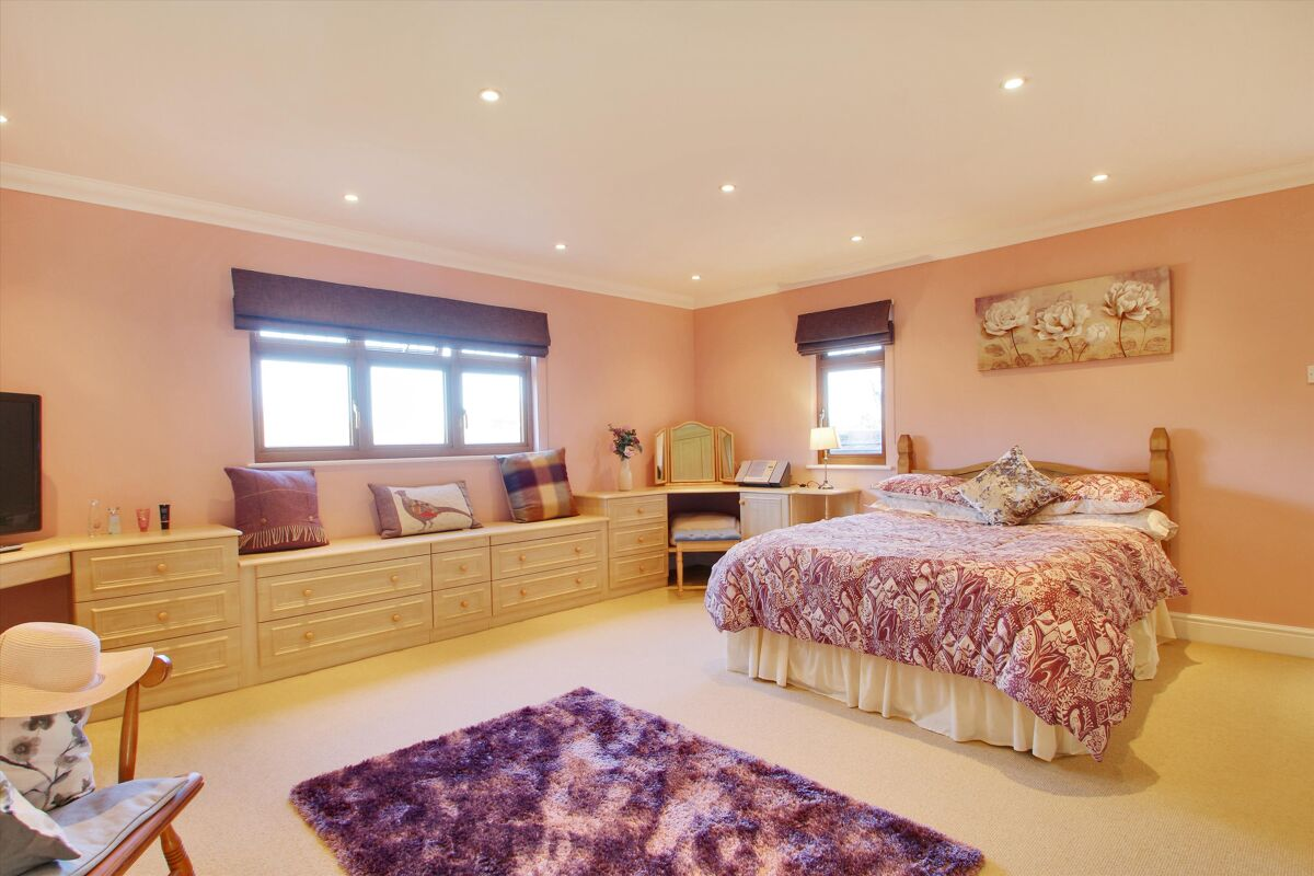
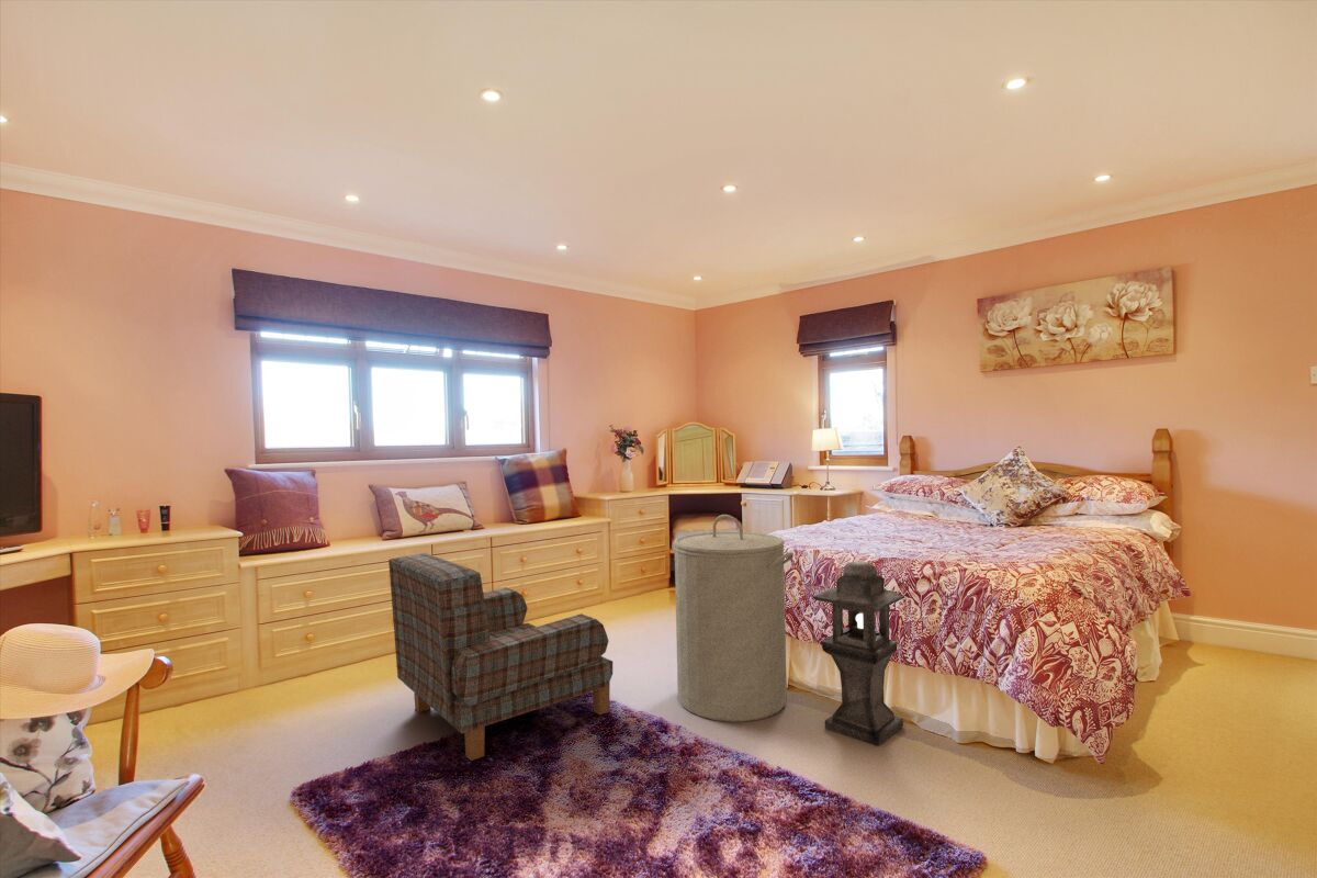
+ laundry hamper [671,514,795,723]
+ lantern [811,561,905,747]
+ armchair [387,552,614,762]
